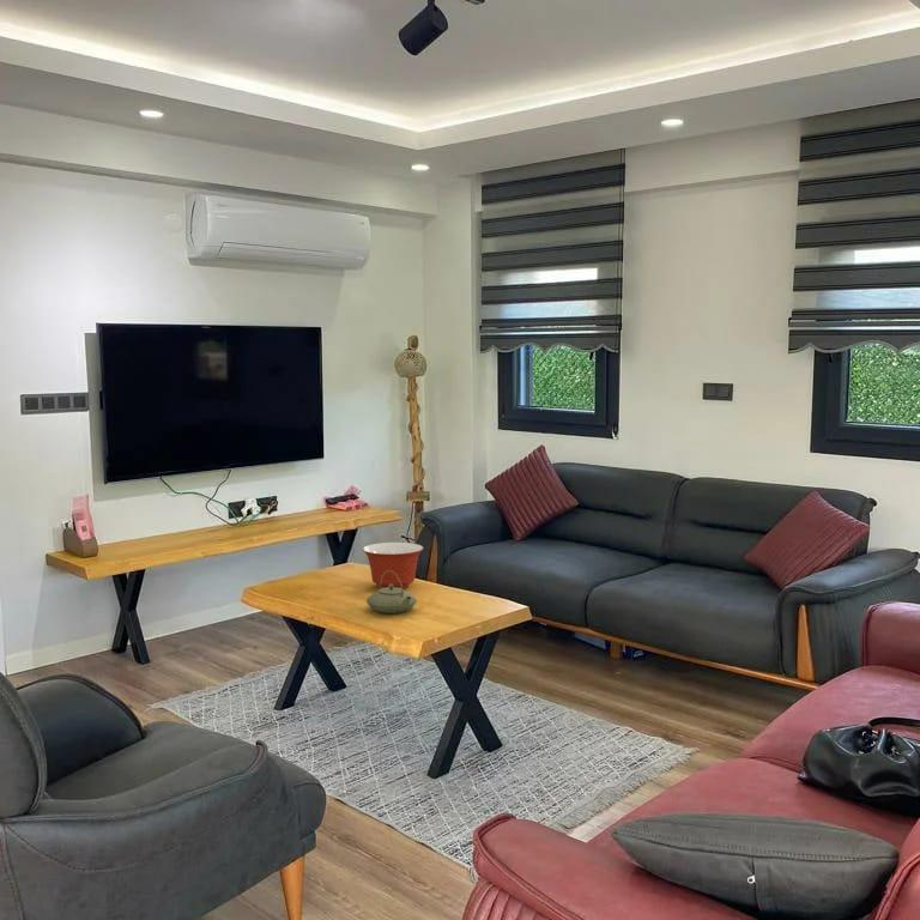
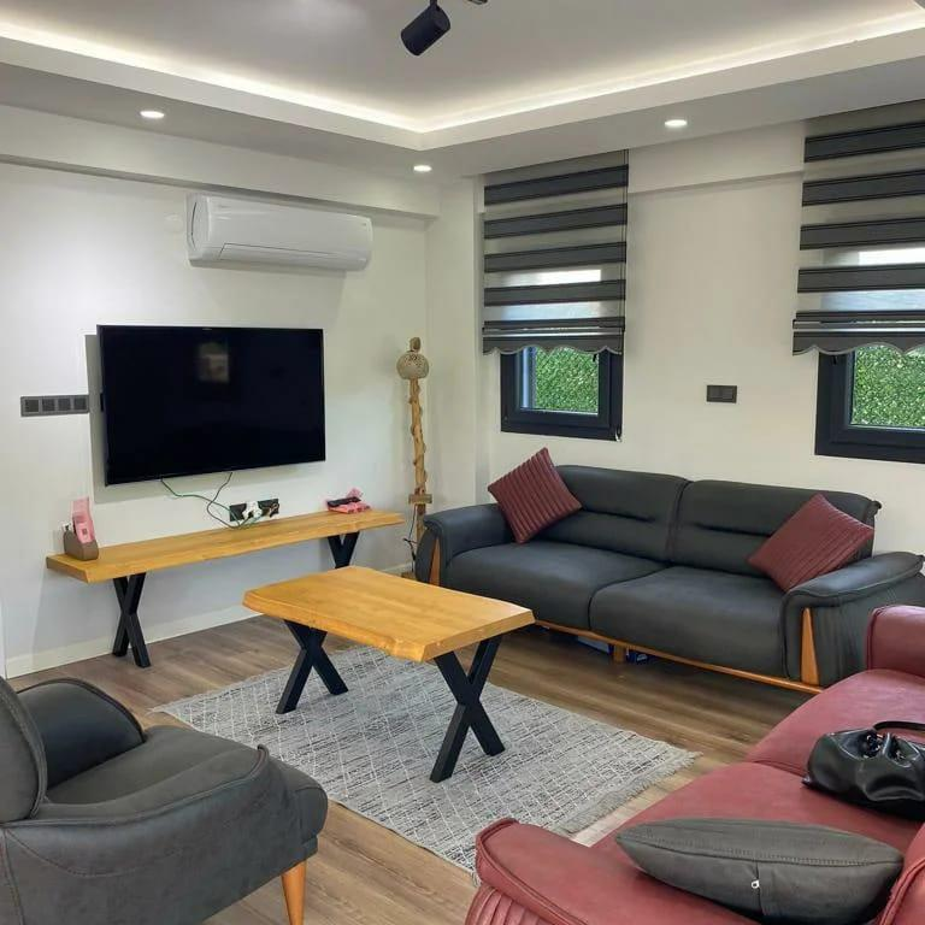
- teapot [365,570,418,615]
- mixing bowl [362,541,424,589]
